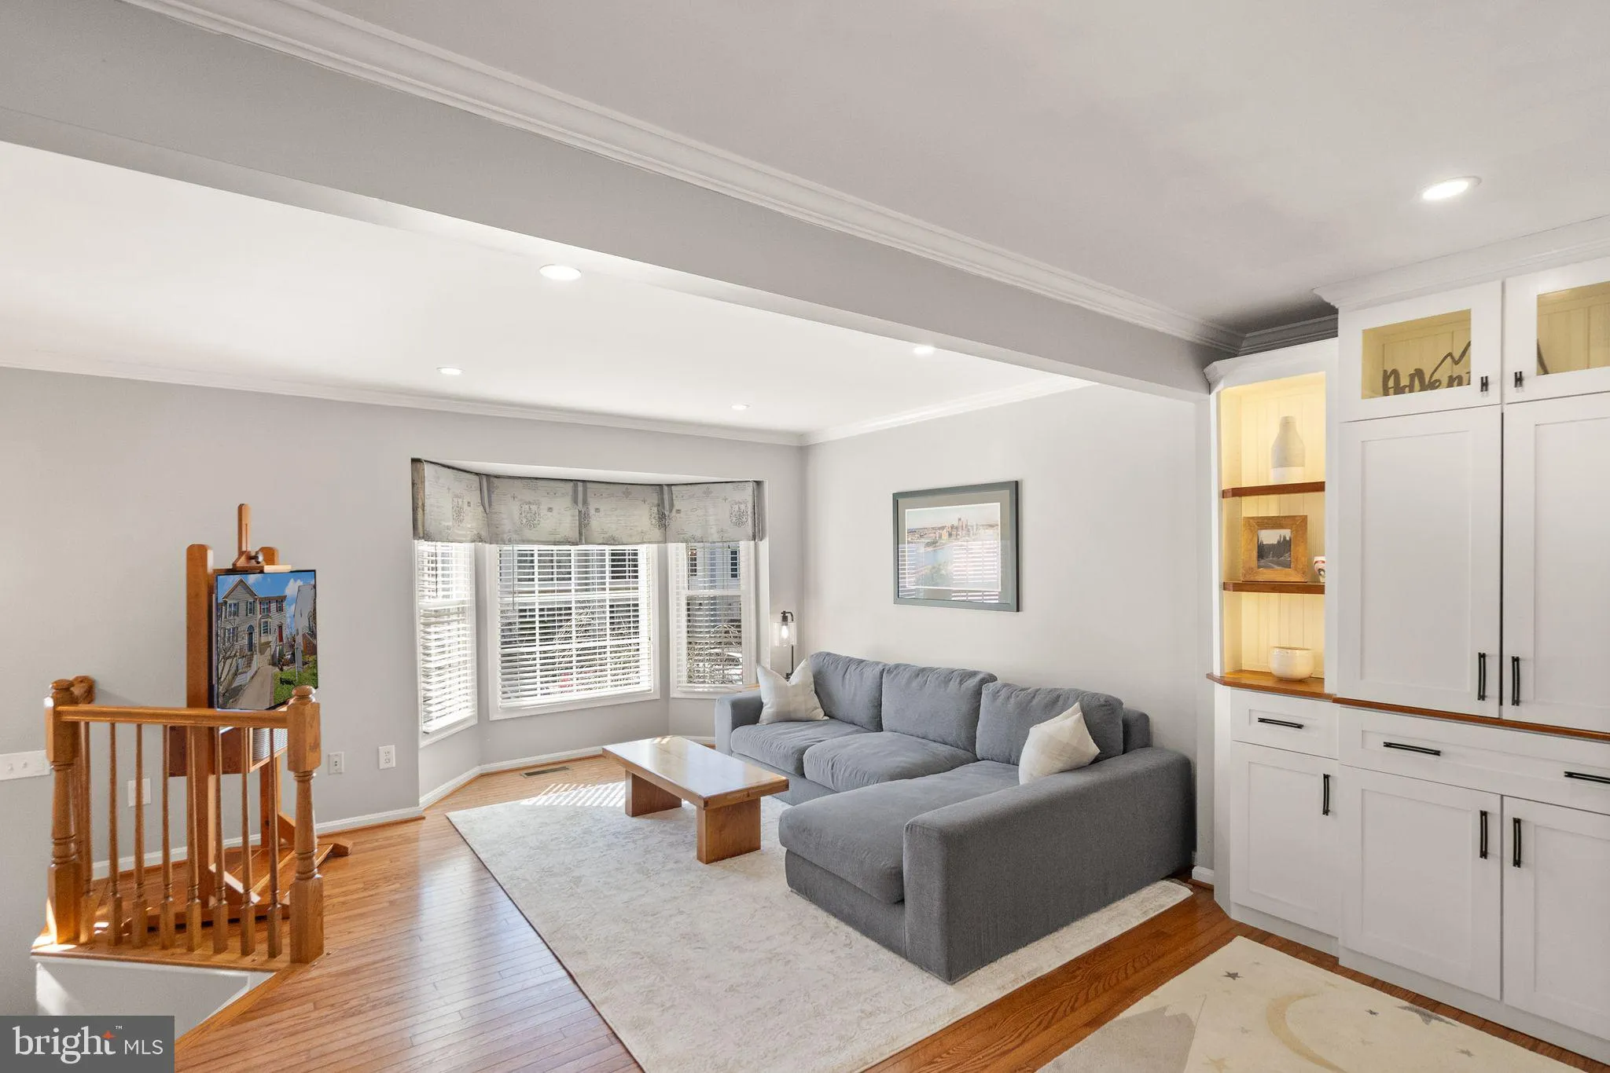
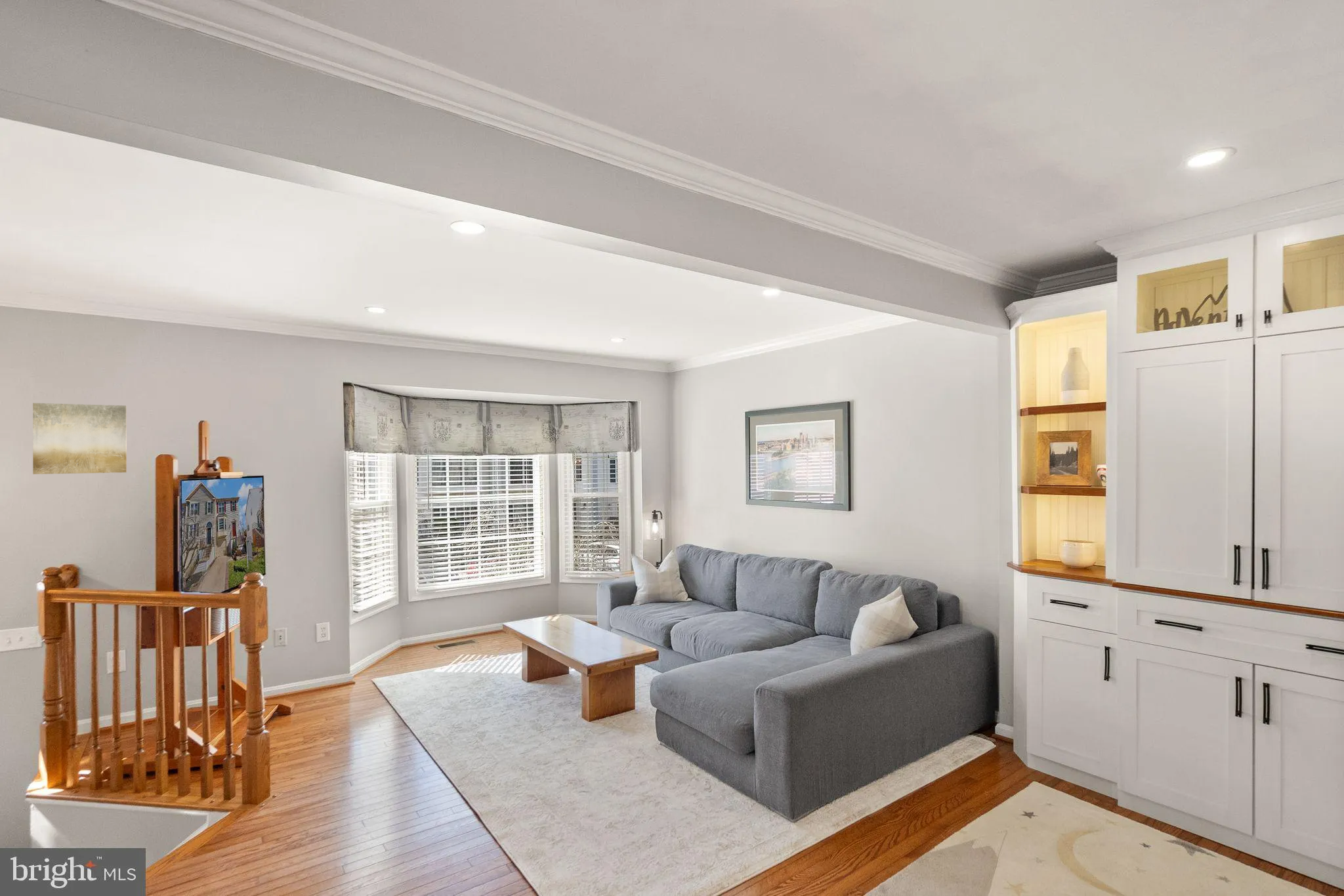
+ wall art [32,402,127,475]
